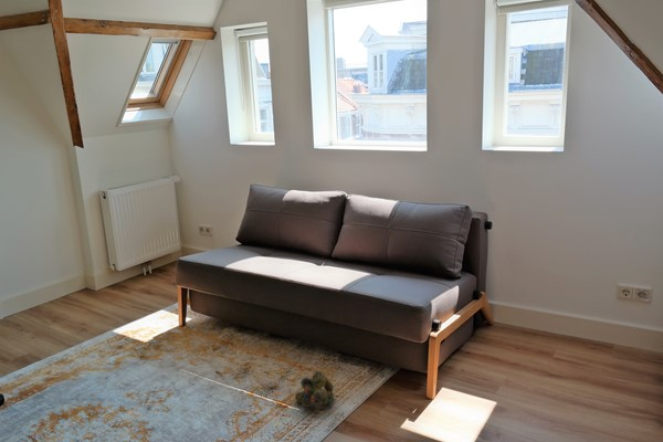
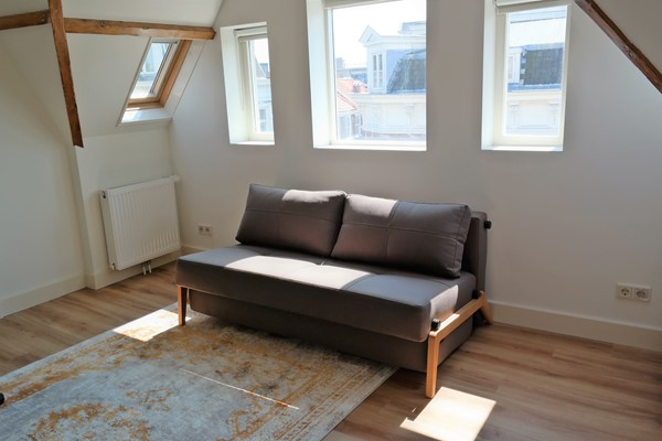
- decorative ball [294,370,336,409]
